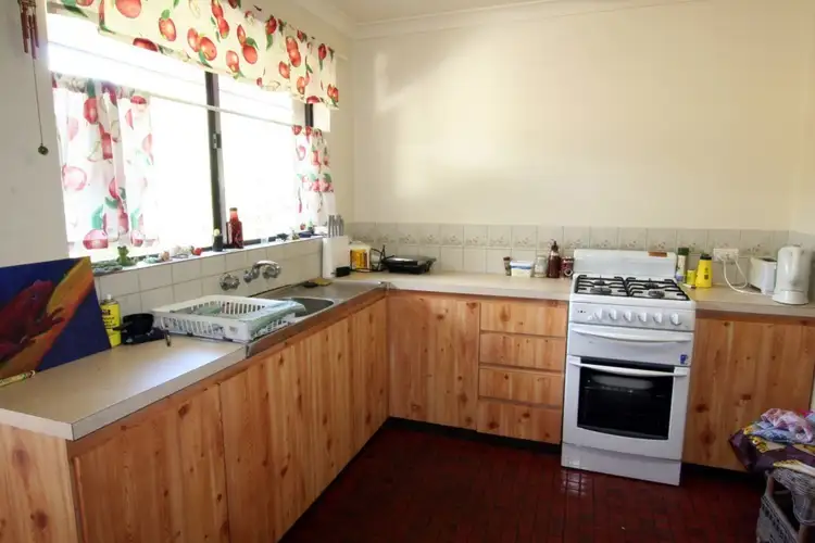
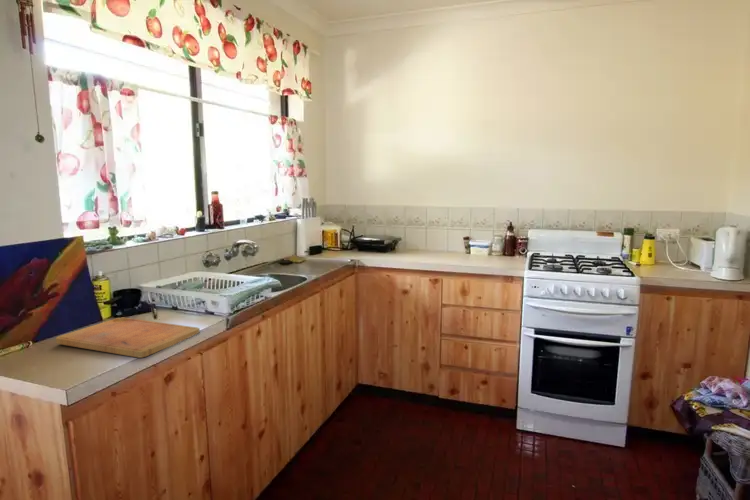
+ cutting board [55,317,201,359]
